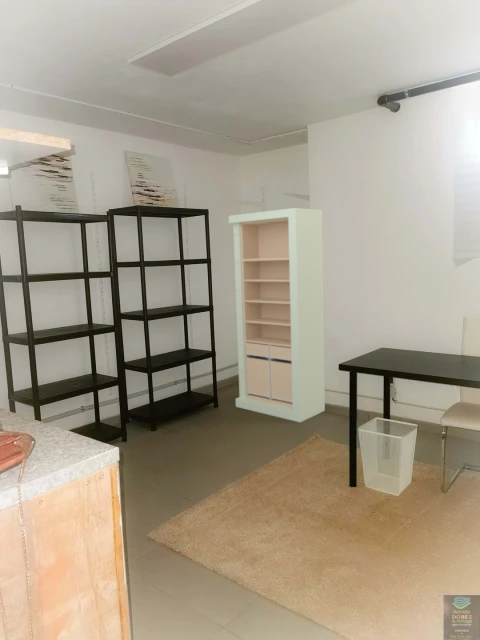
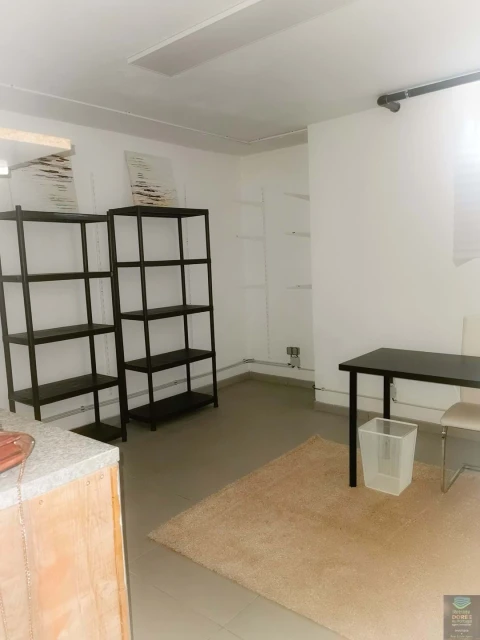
- storage cabinet [228,207,326,423]
